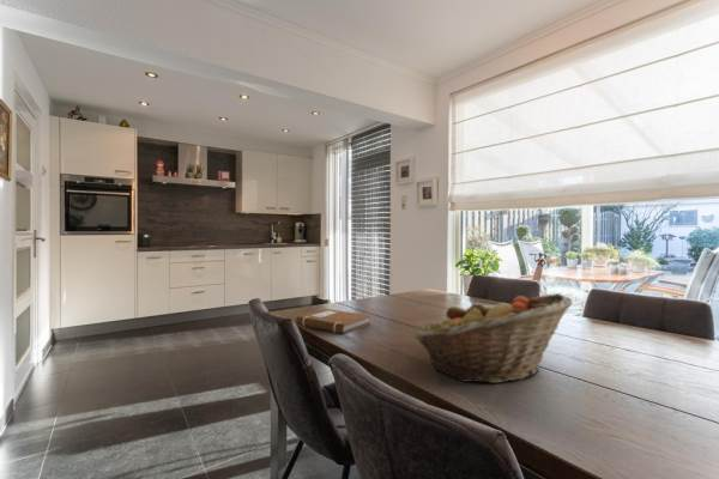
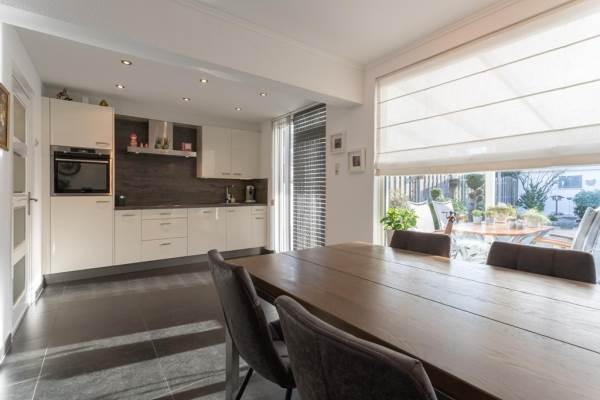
- notebook [295,308,373,335]
- fruit basket [413,292,574,384]
